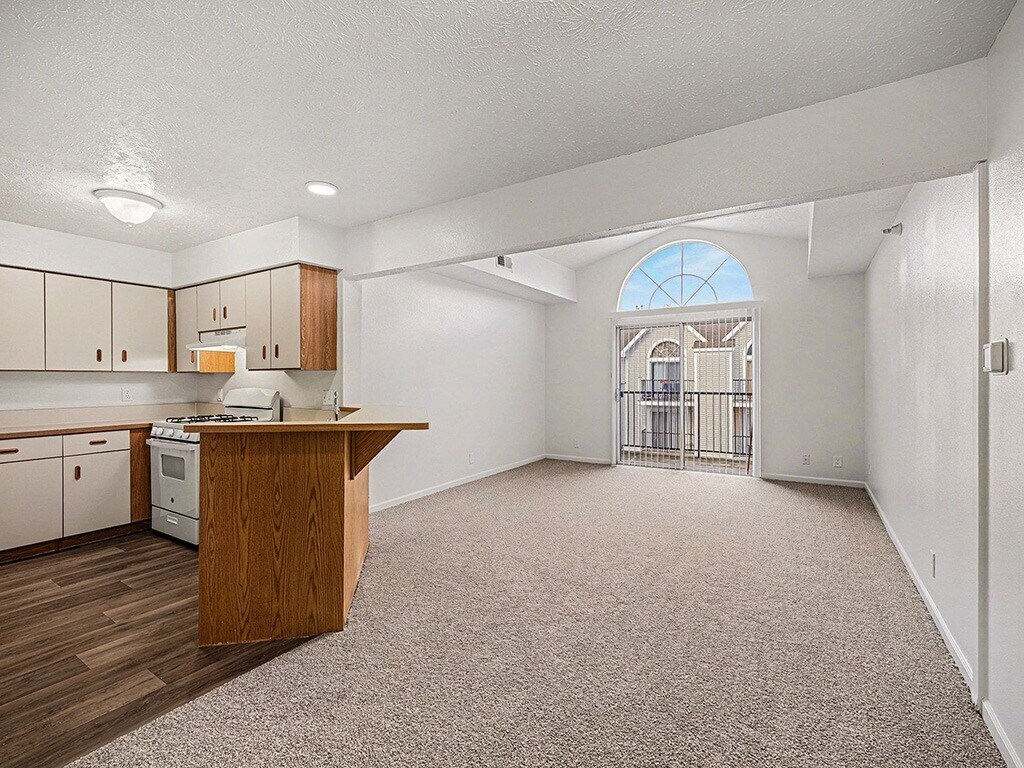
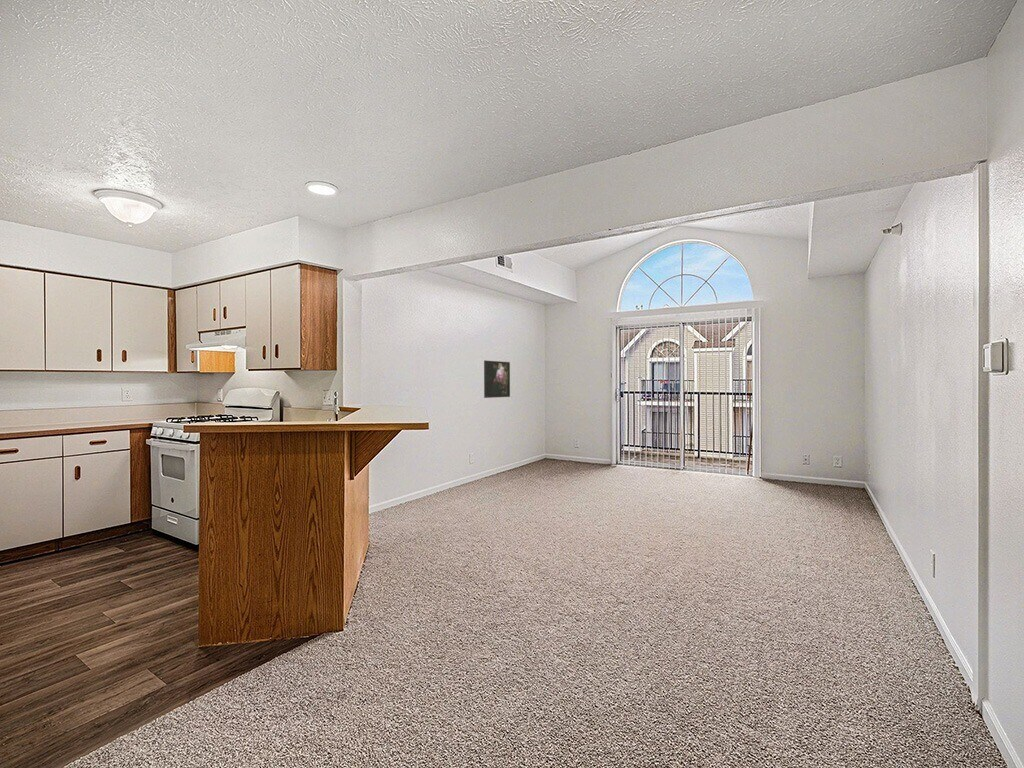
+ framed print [483,359,511,399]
